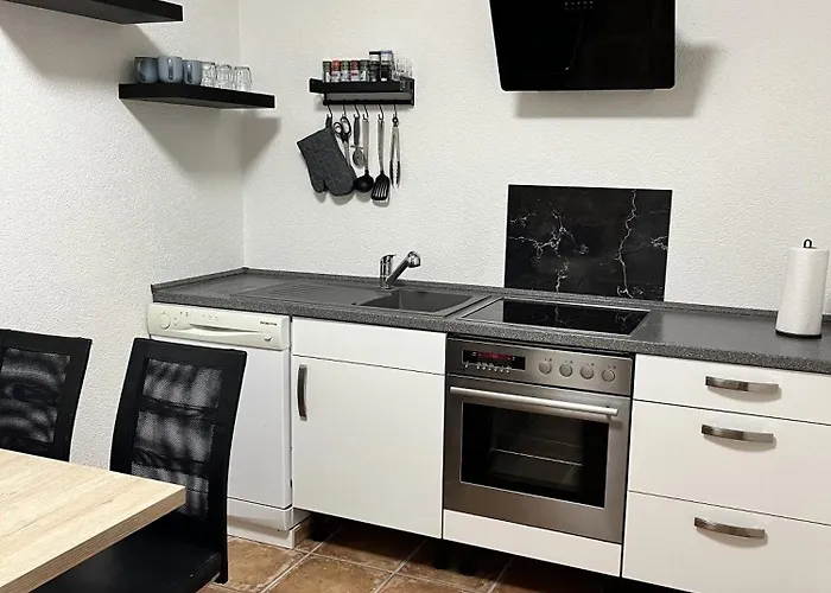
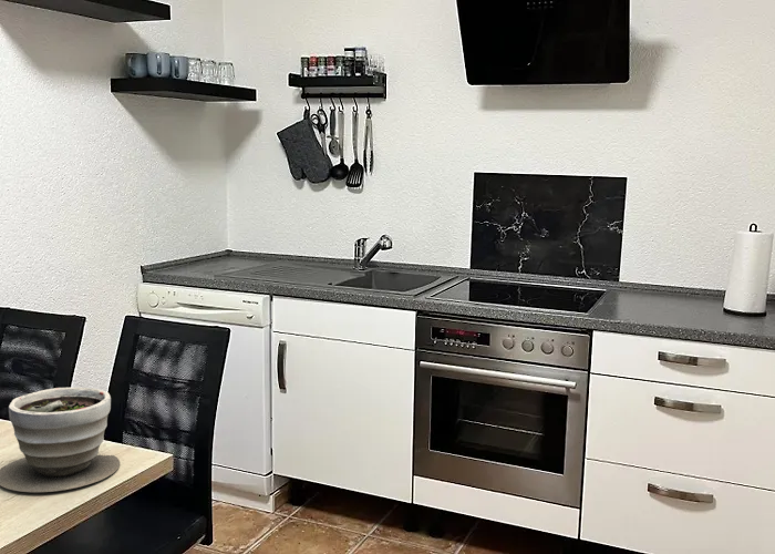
+ planter [0,387,121,493]
